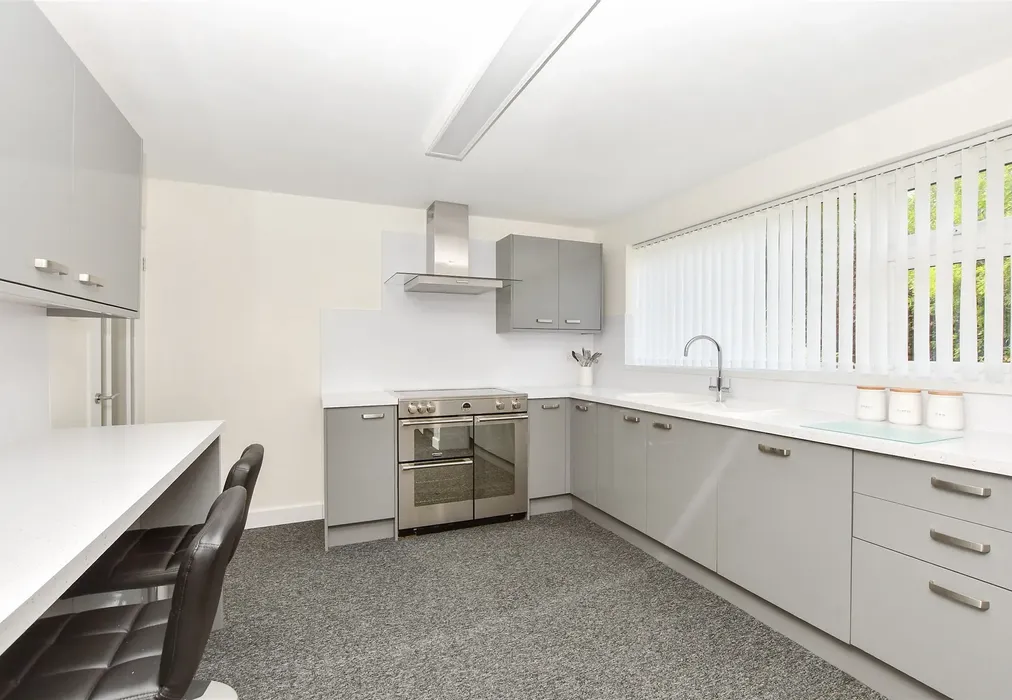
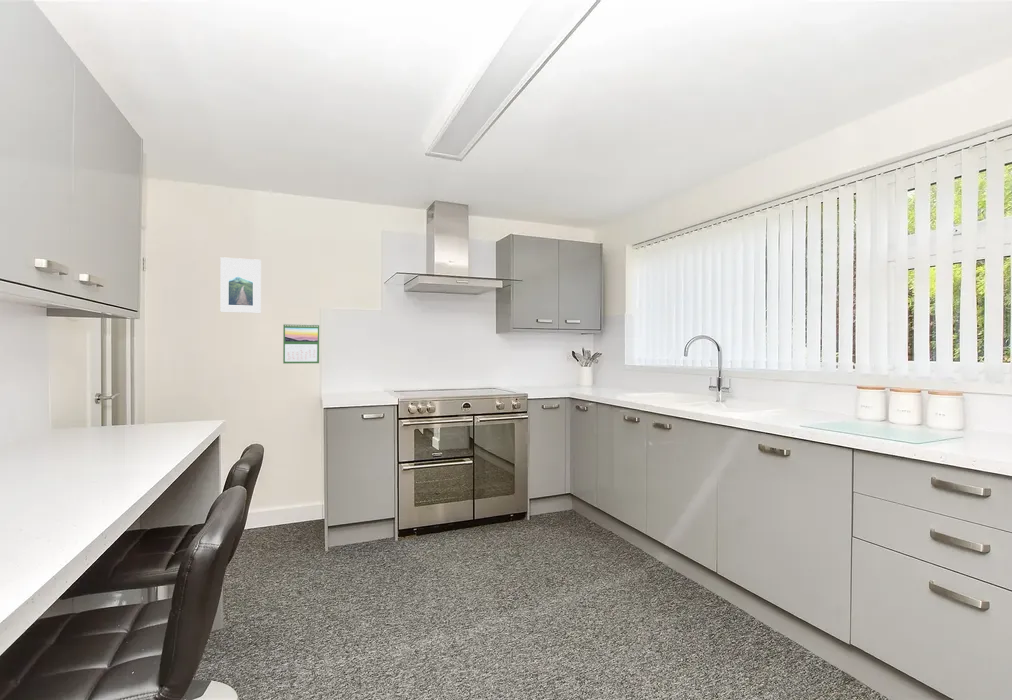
+ calendar [282,322,320,364]
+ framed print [219,256,262,314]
